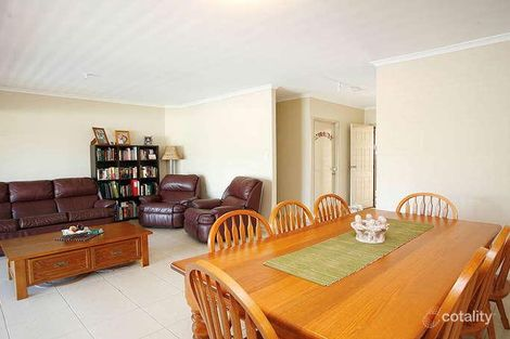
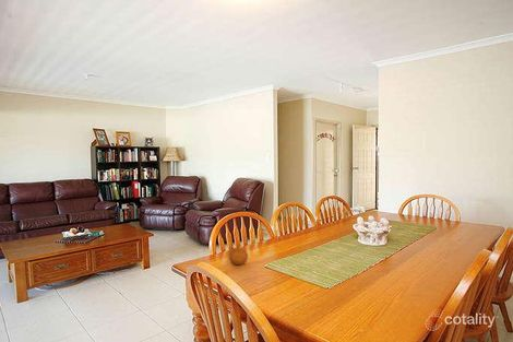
+ fruit [228,246,249,266]
